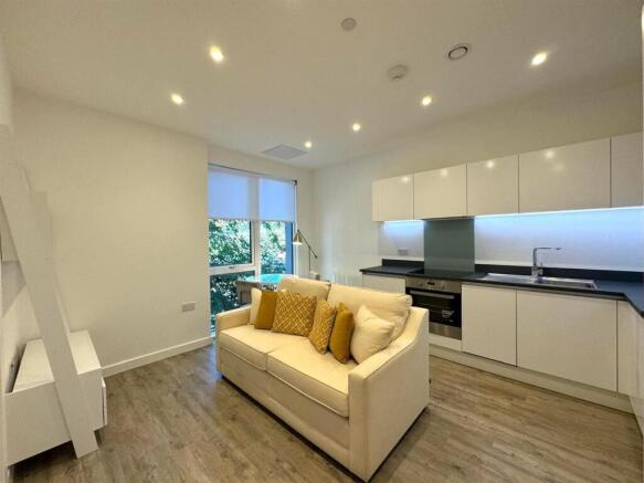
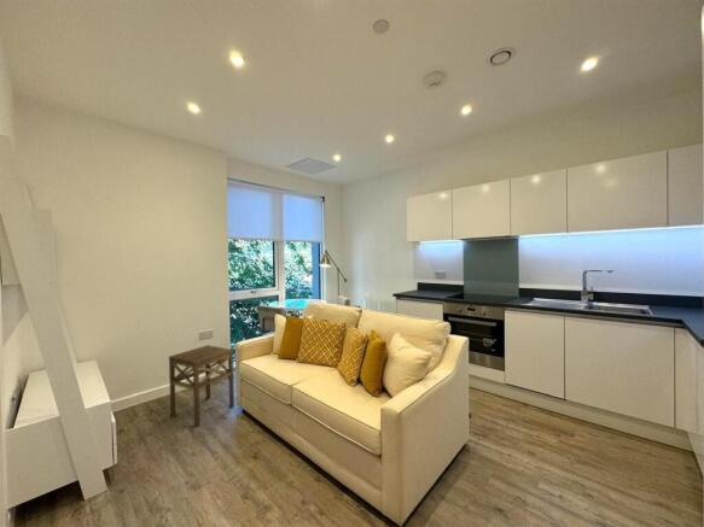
+ side table [168,344,235,427]
